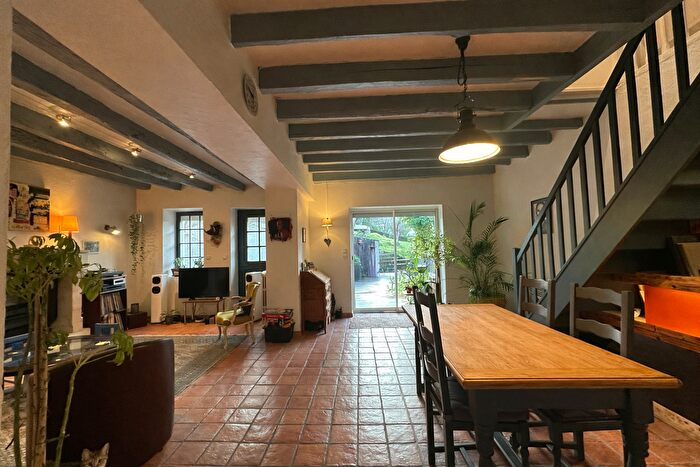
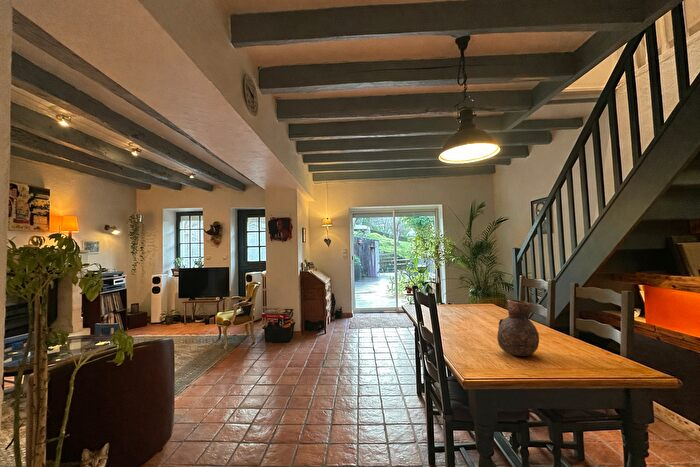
+ vase [496,299,540,357]
